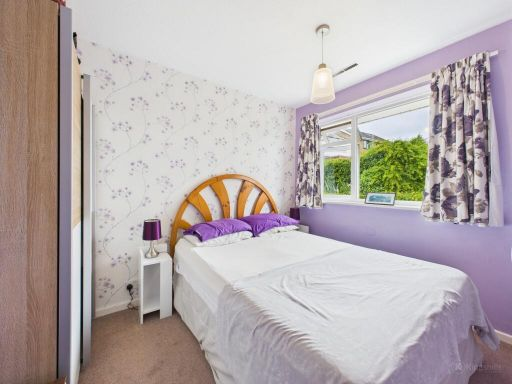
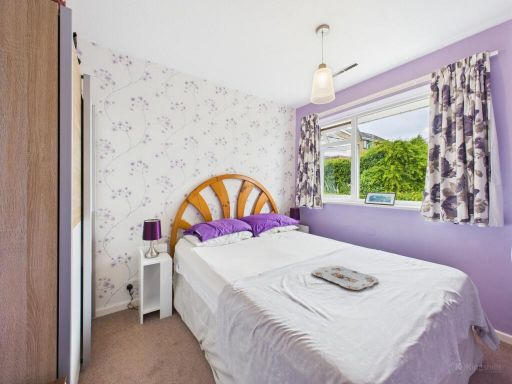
+ serving tray [311,265,379,291]
